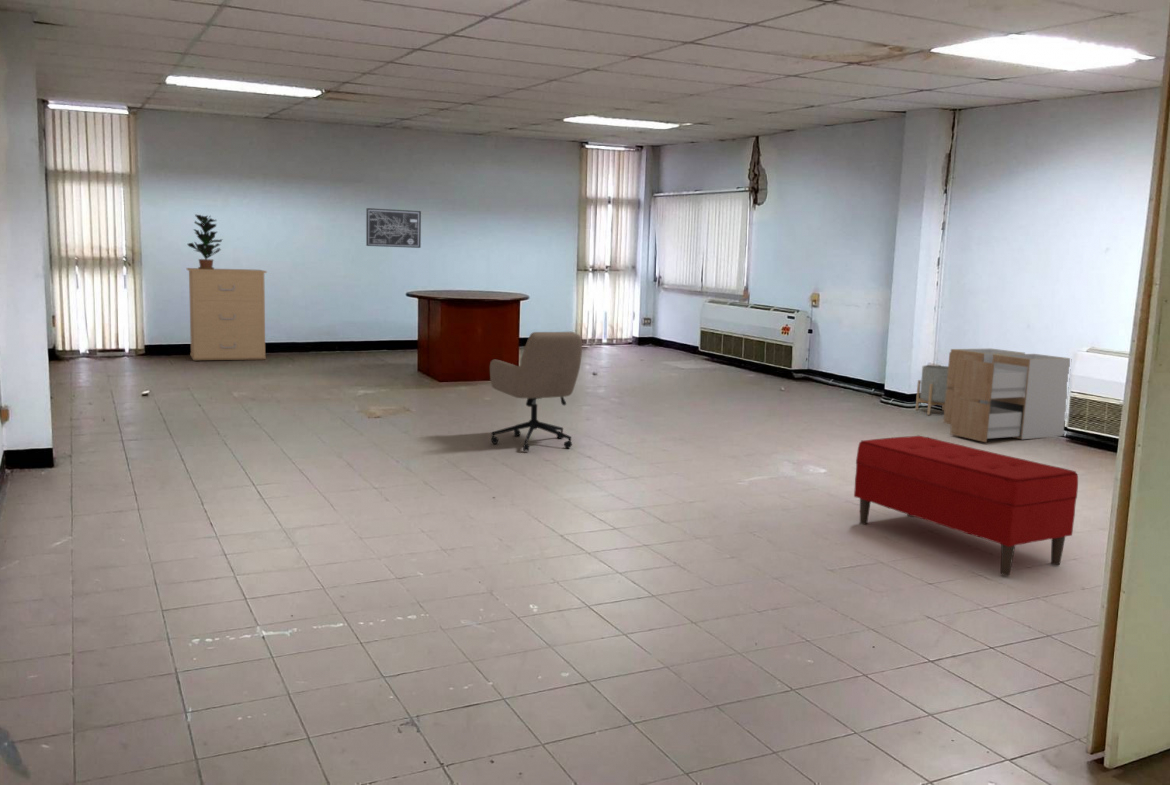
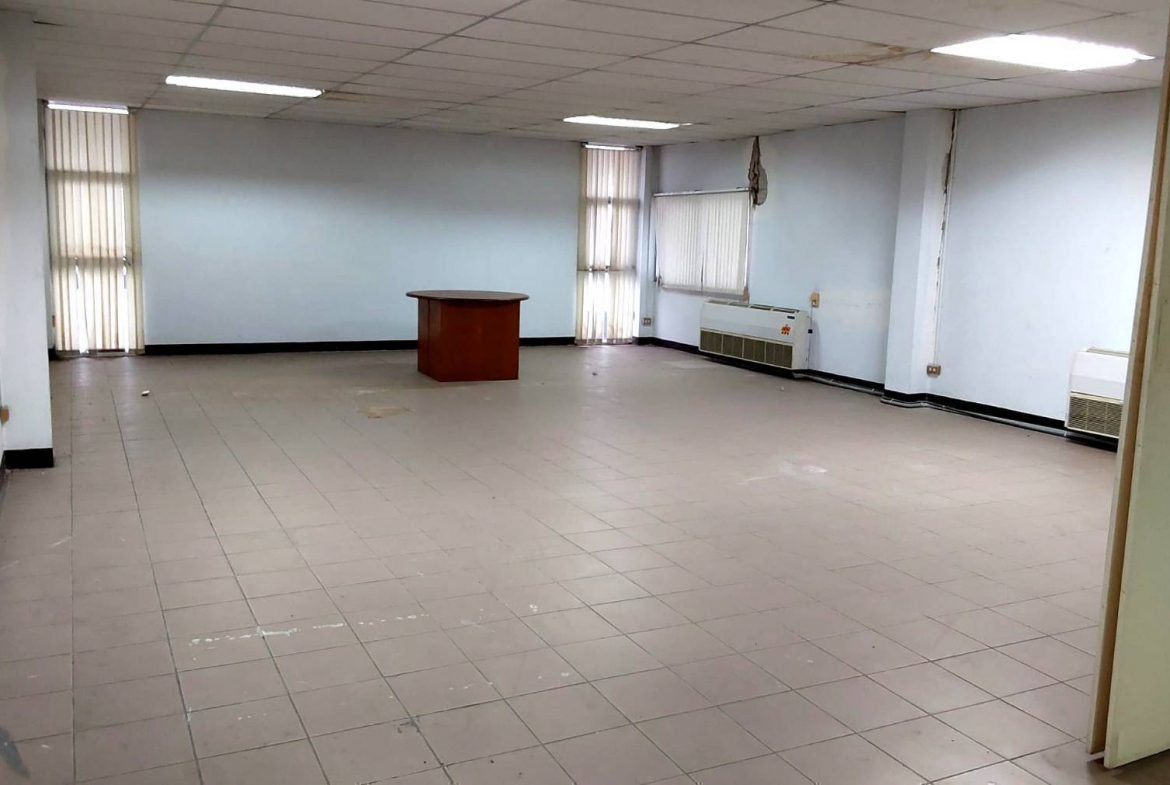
- cabinet [942,348,1071,443]
- bench [853,435,1079,576]
- office chair [489,331,583,452]
- potted plant [187,214,223,269]
- filing cabinet [186,267,268,361]
- planter [914,364,948,416]
- wall art [365,207,422,249]
